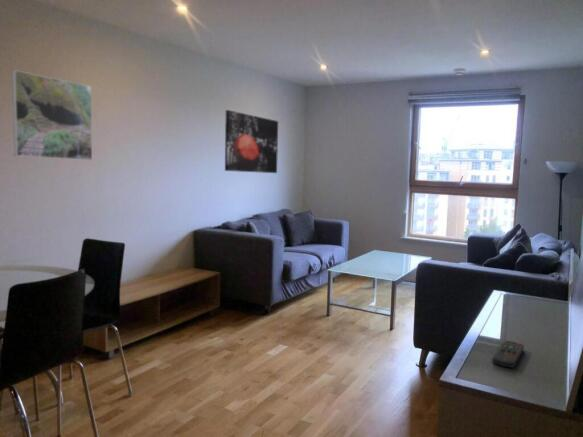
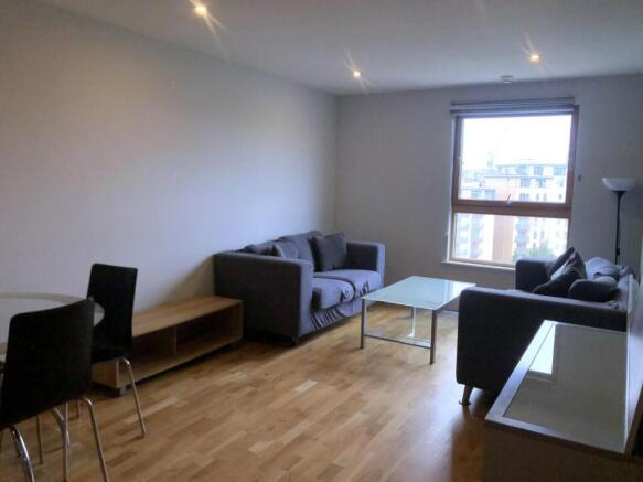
- remote control [491,340,525,369]
- wall art [224,109,279,174]
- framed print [11,69,93,161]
